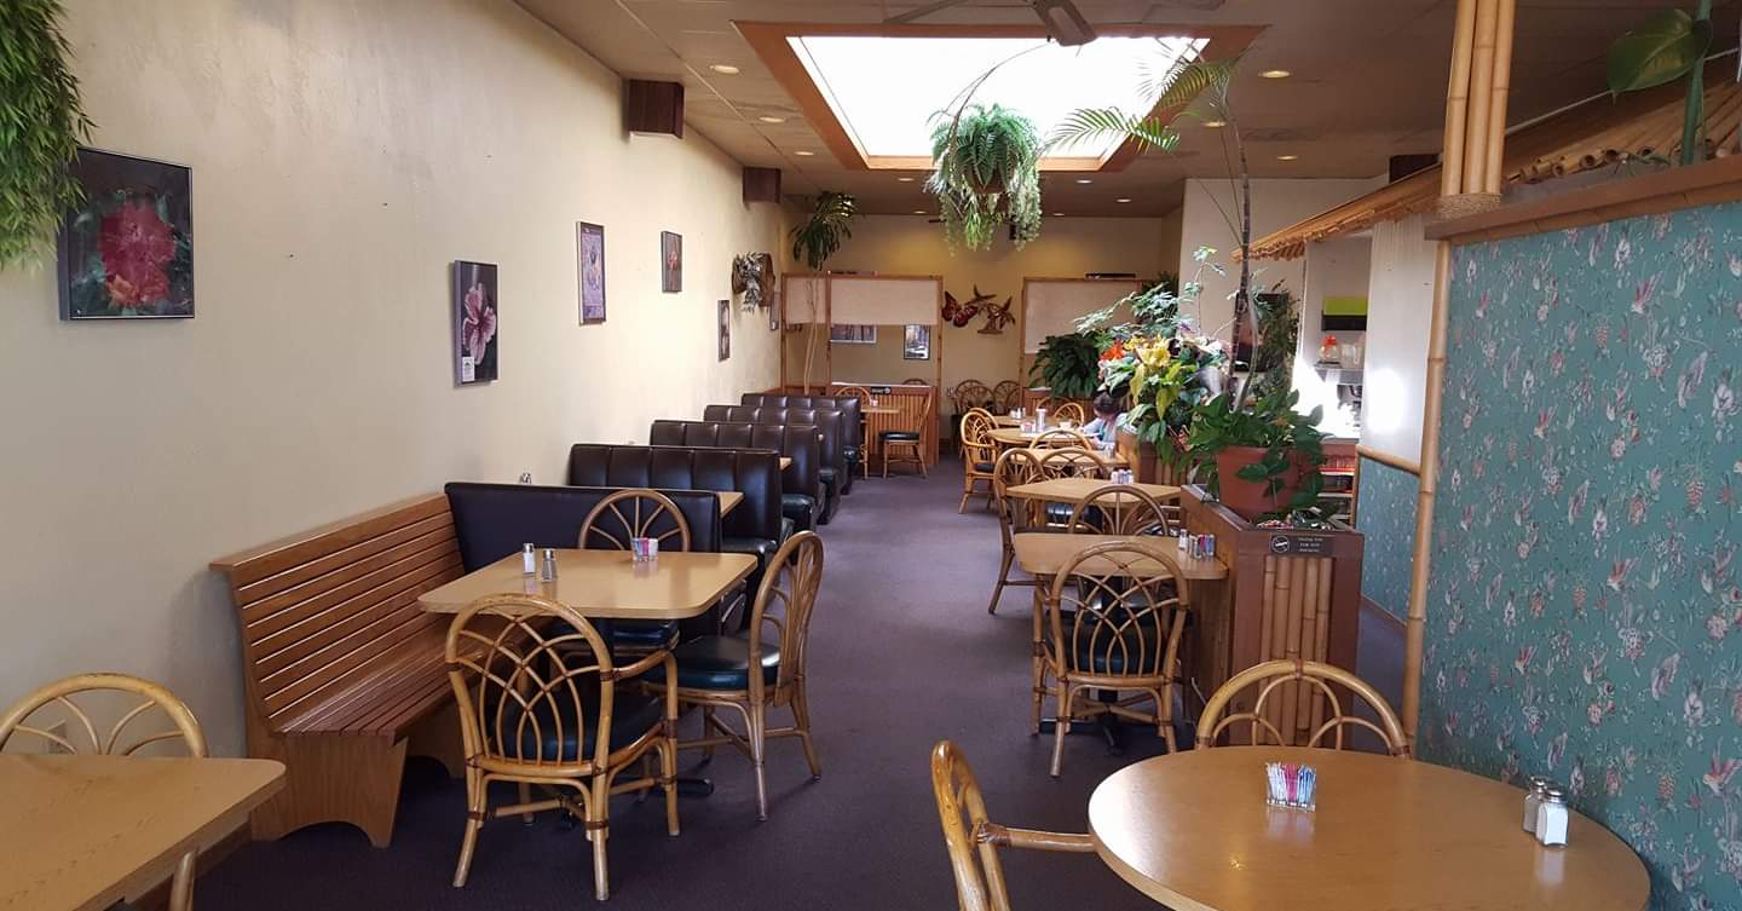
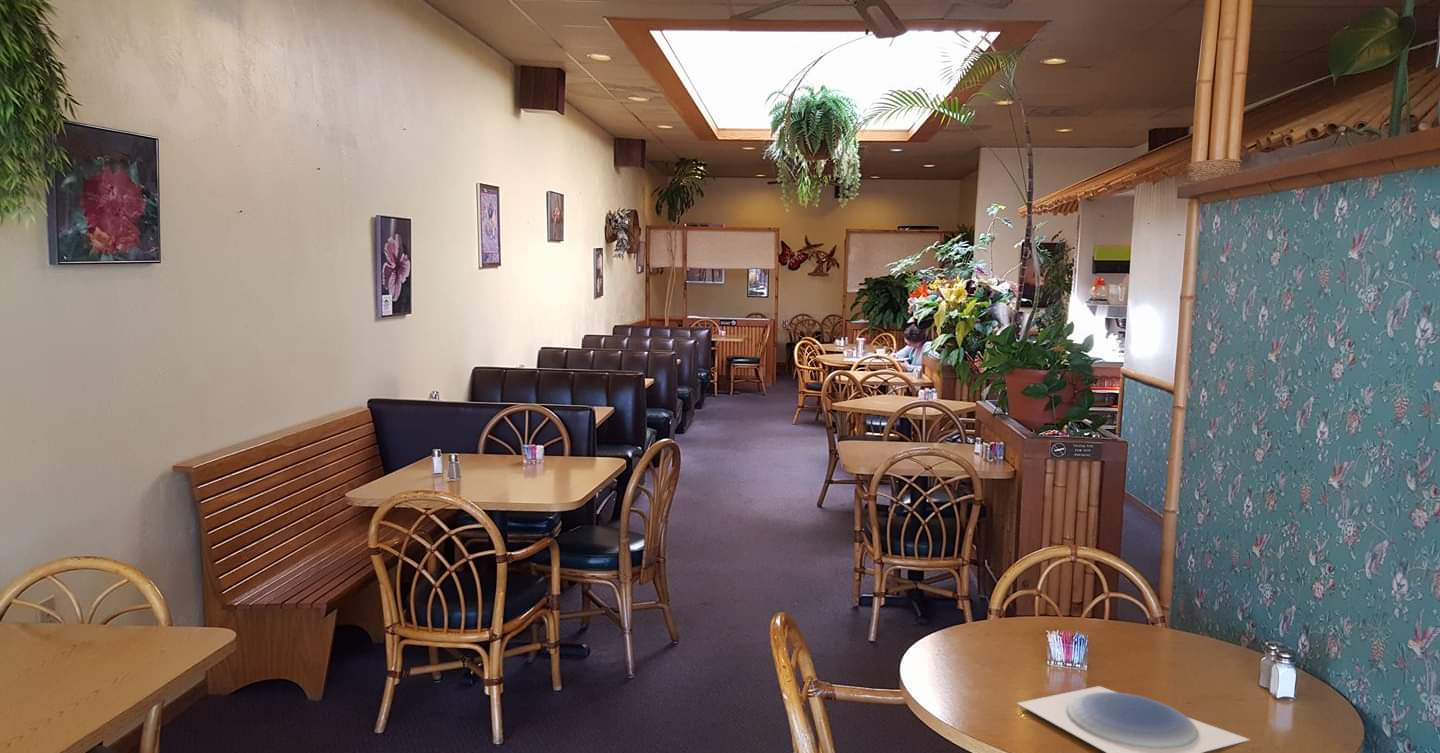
+ plate [1016,685,1252,753]
